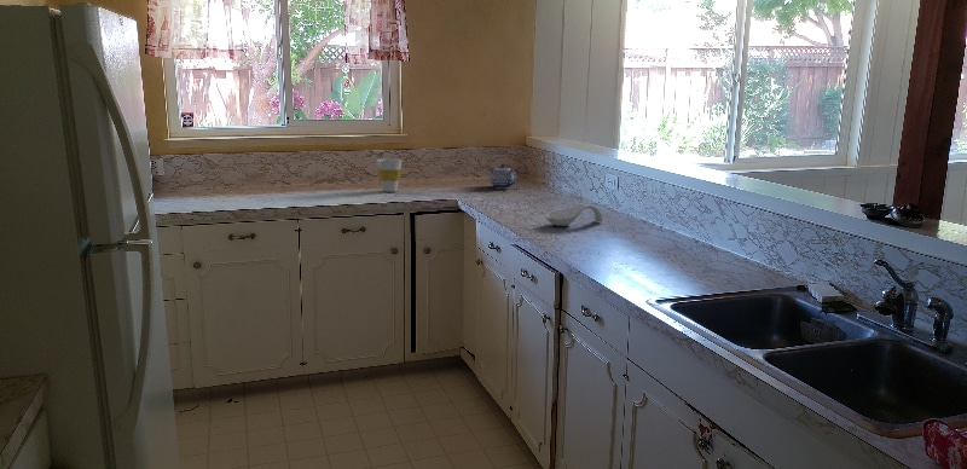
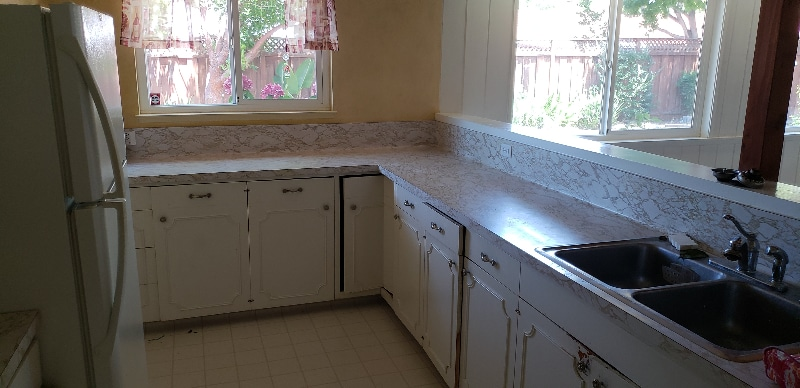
- spoon rest [544,203,603,227]
- teapot [488,163,517,190]
- cup [376,157,404,193]
